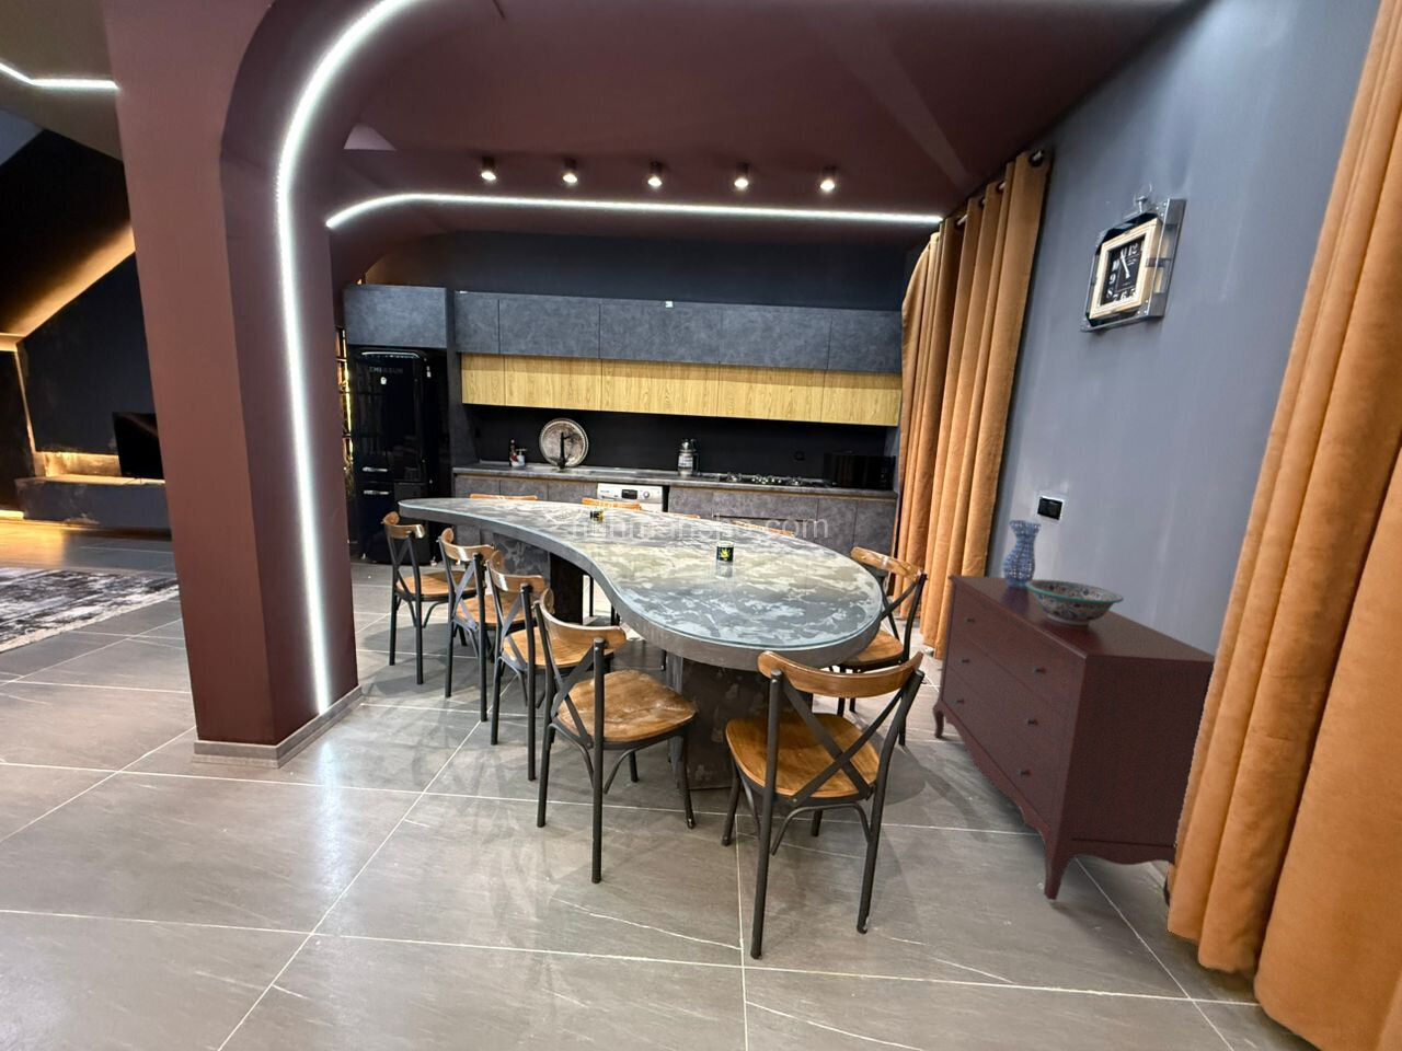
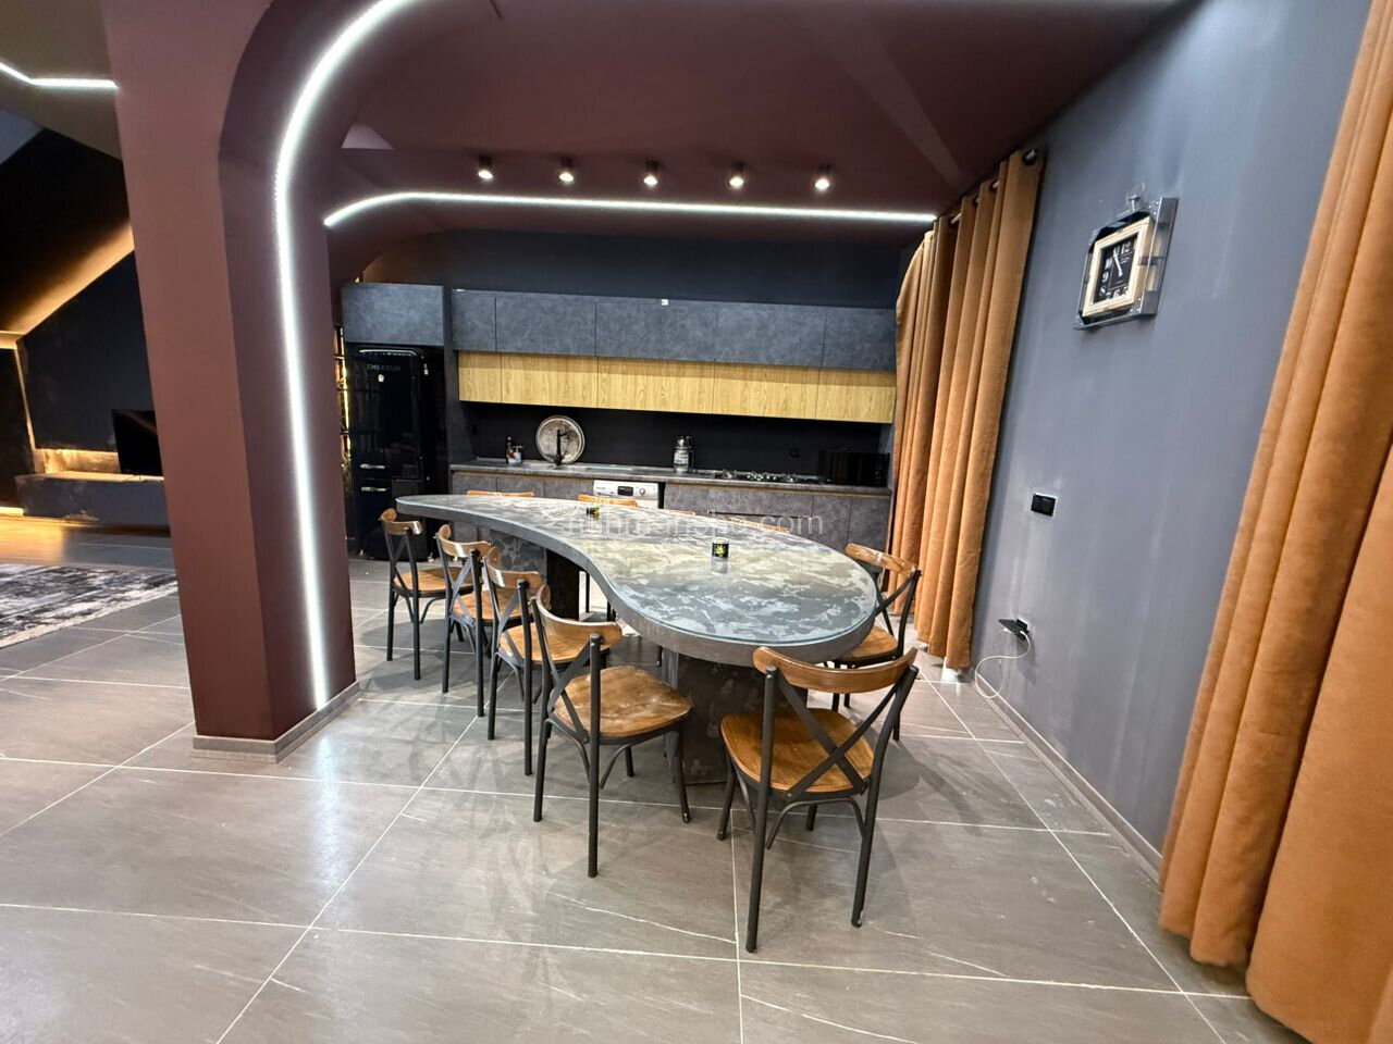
- vase [1001,519,1042,590]
- dresser [931,574,1215,909]
- decorative bowl [1026,578,1125,625]
